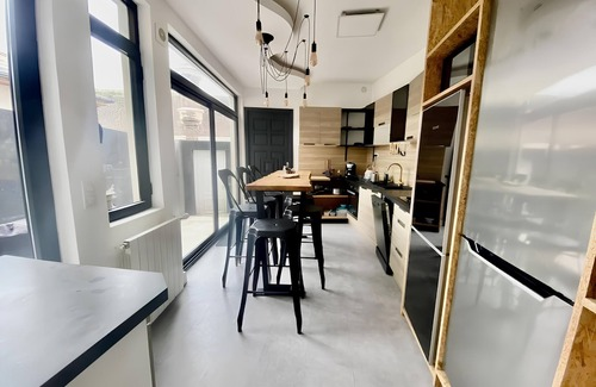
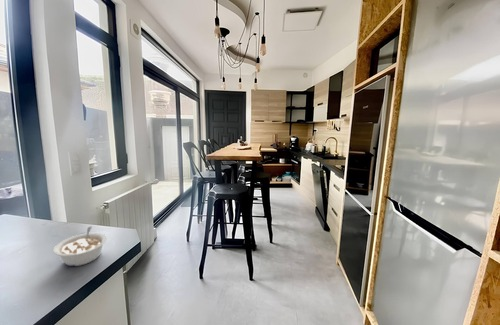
+ legume [53,226,108,267]
